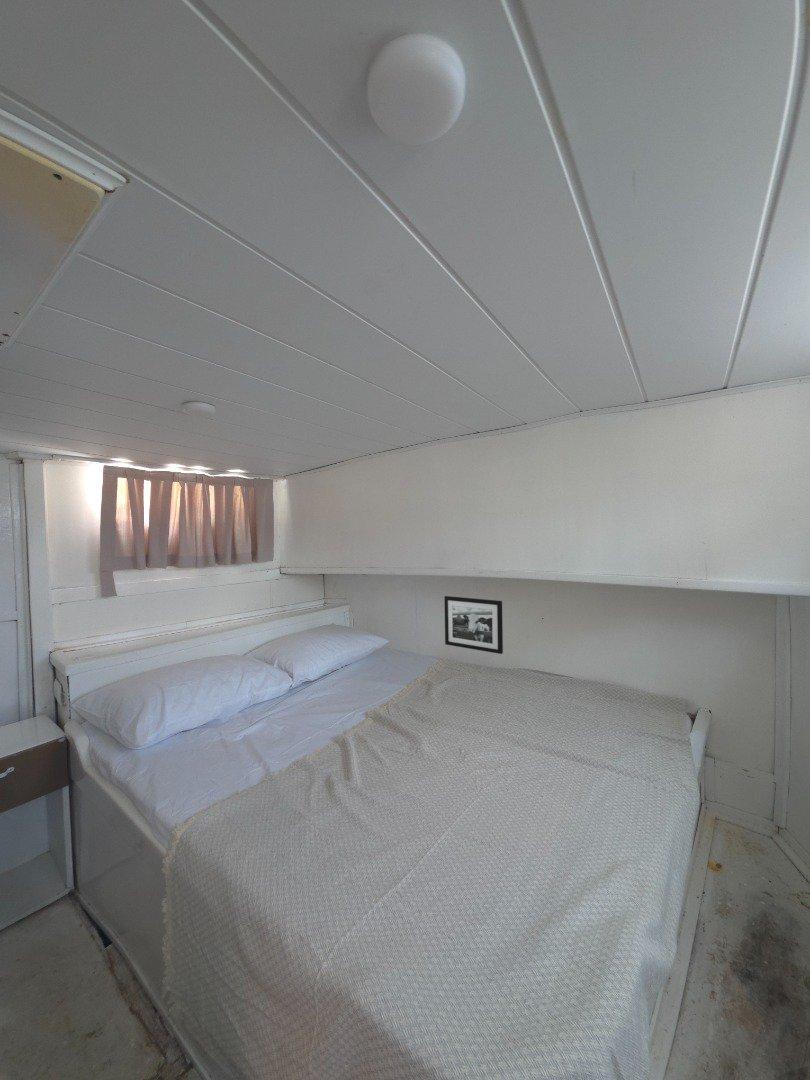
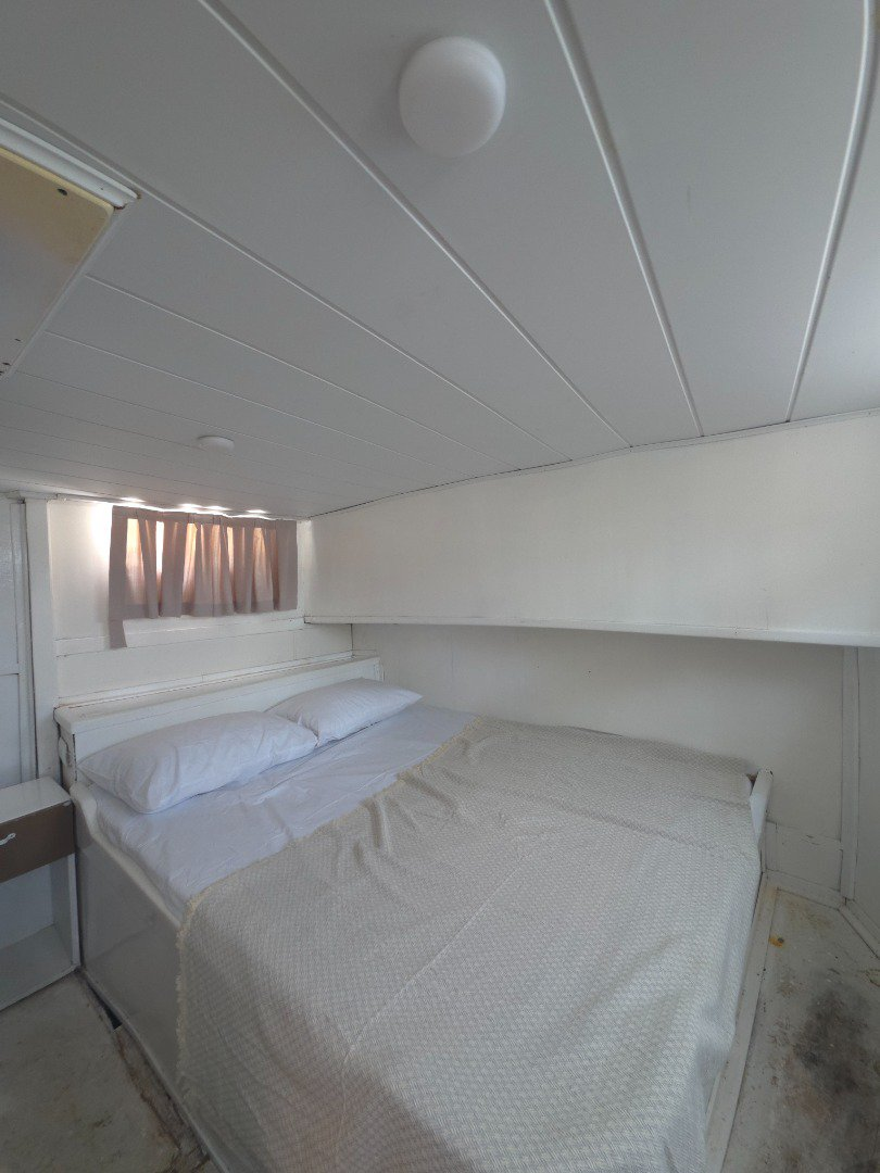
- picture frame [443,595,504,655]
